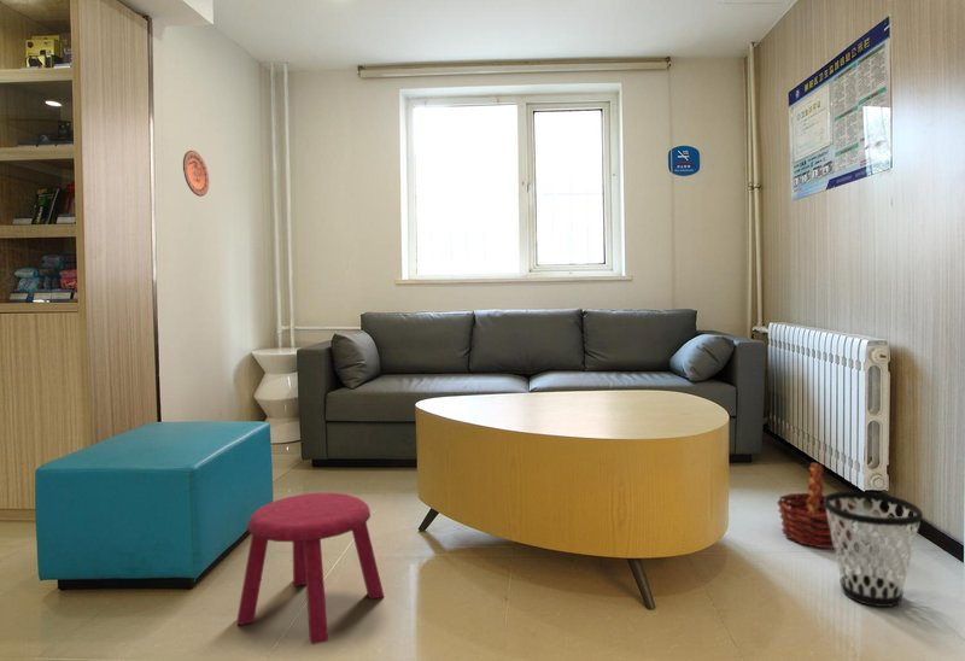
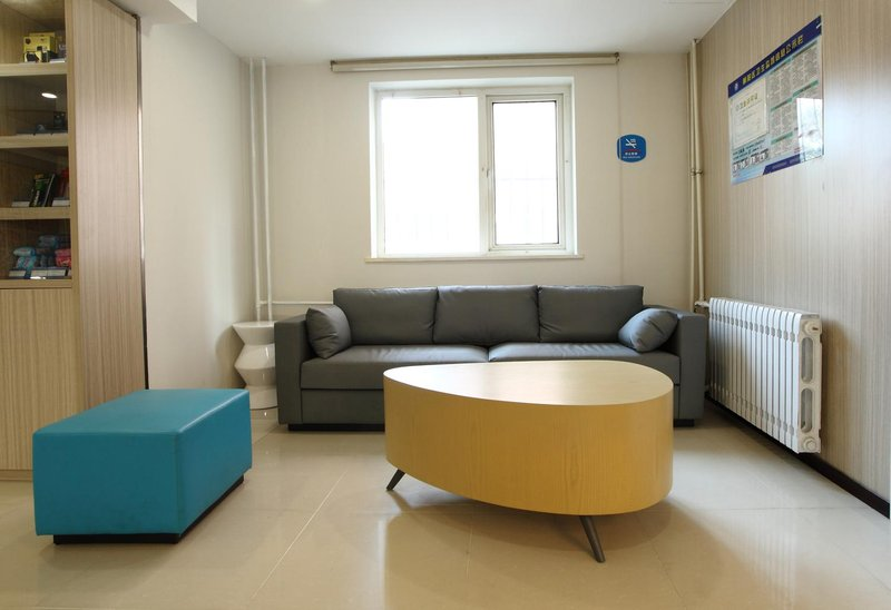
- wastebasket [824,491,924,608]
- stool [236,492,385,645]
- decorative plate [182,150,210,198]
- basket [777,462,856,550]
